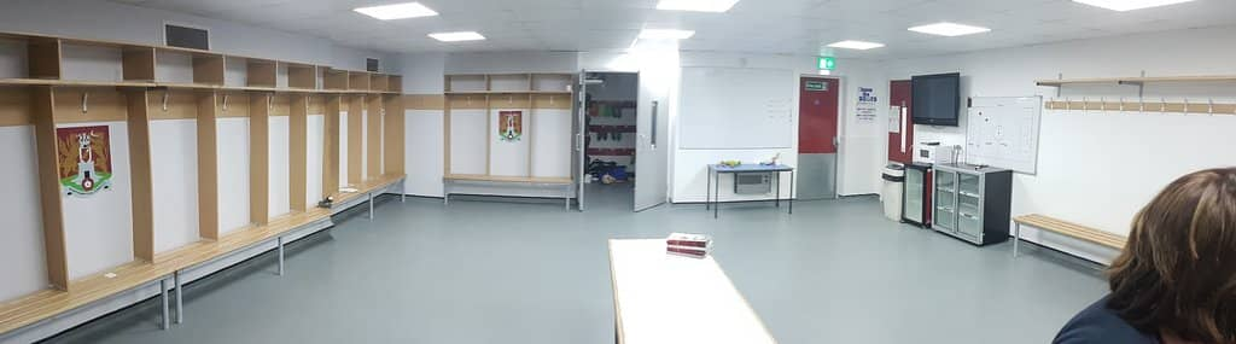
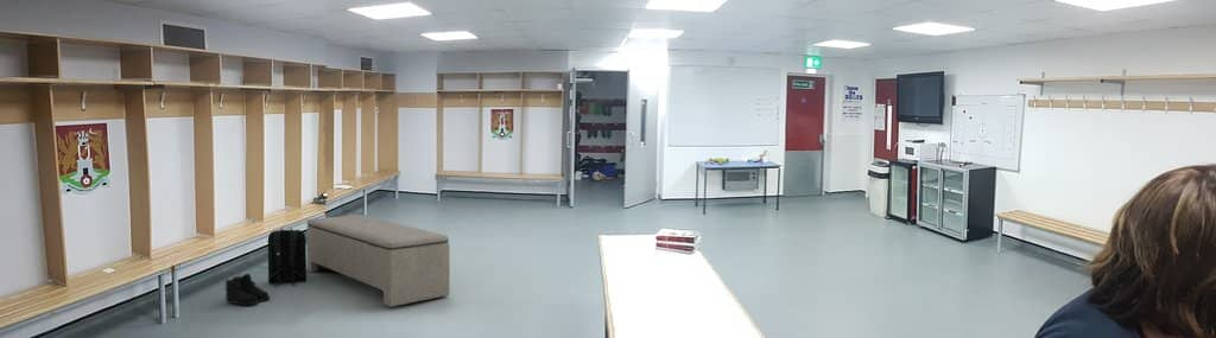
+ boots [223,273,271,307]
+ backpack [267,224,308,288]
+ bench [306,215,451,308]
